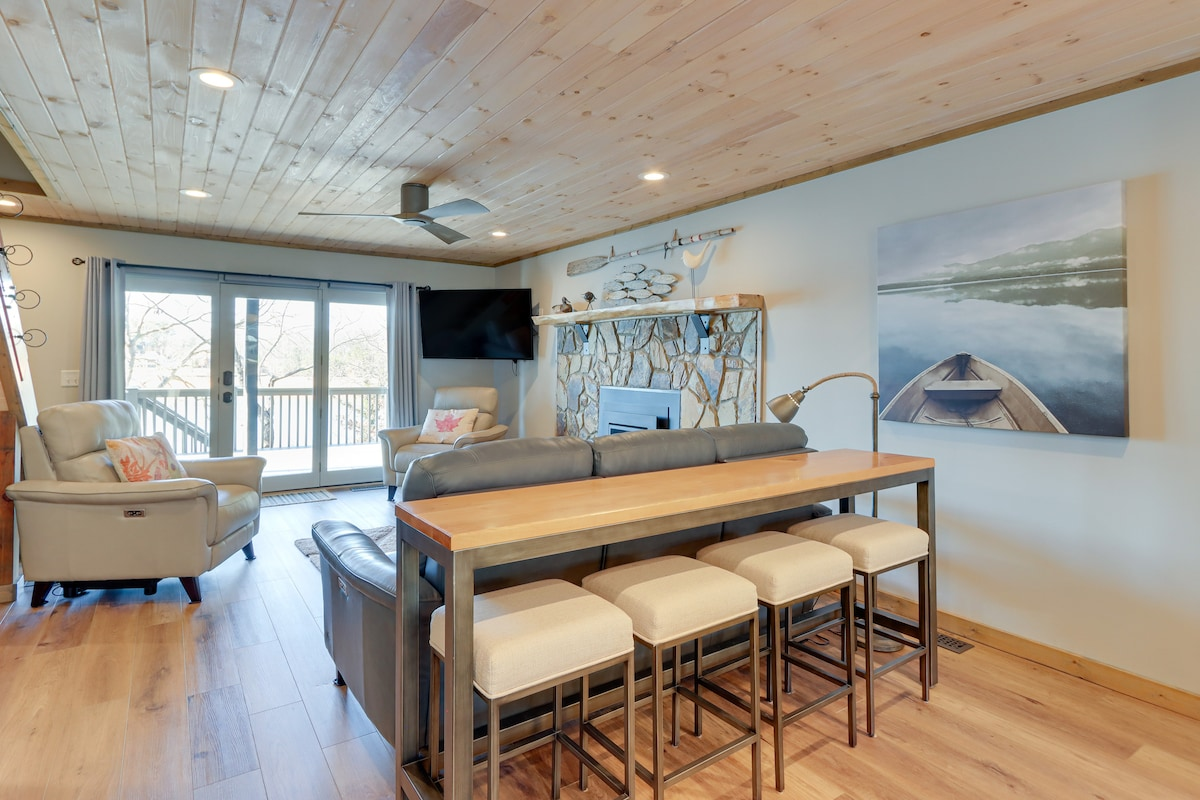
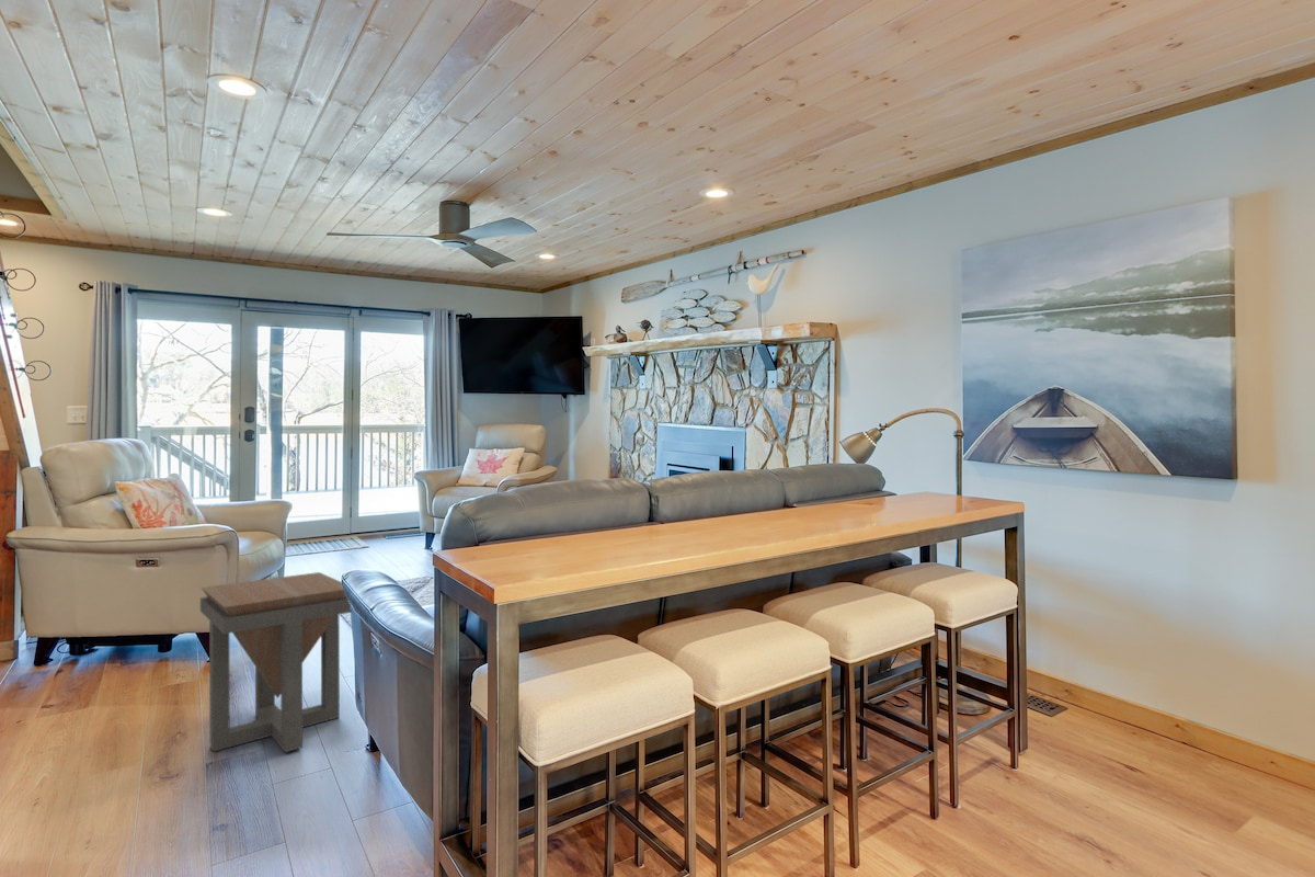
+ side table [199,571,353,753]
